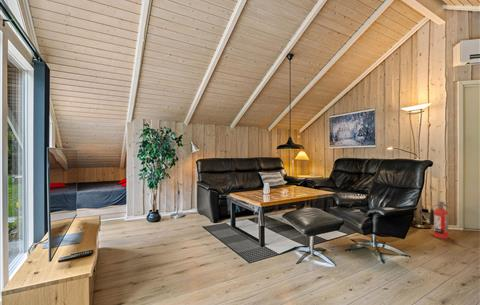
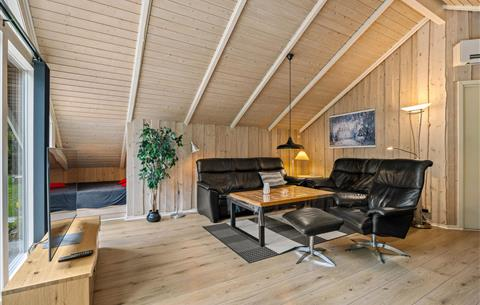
- fire extinguisher [428,200,451,239]
